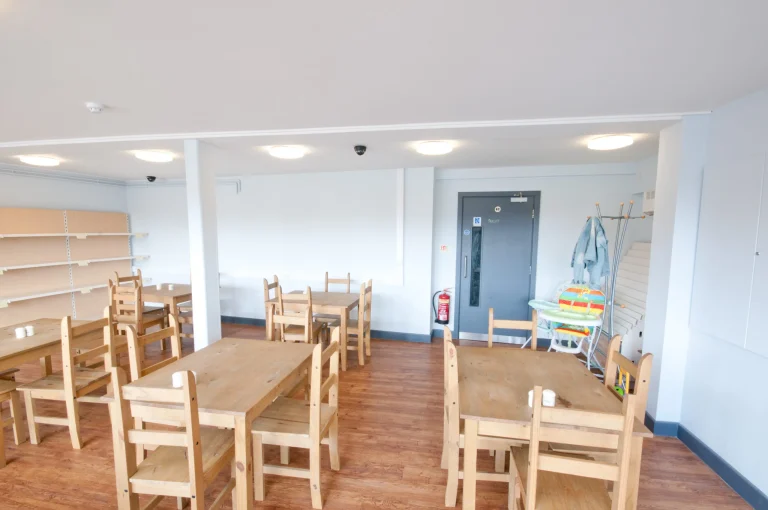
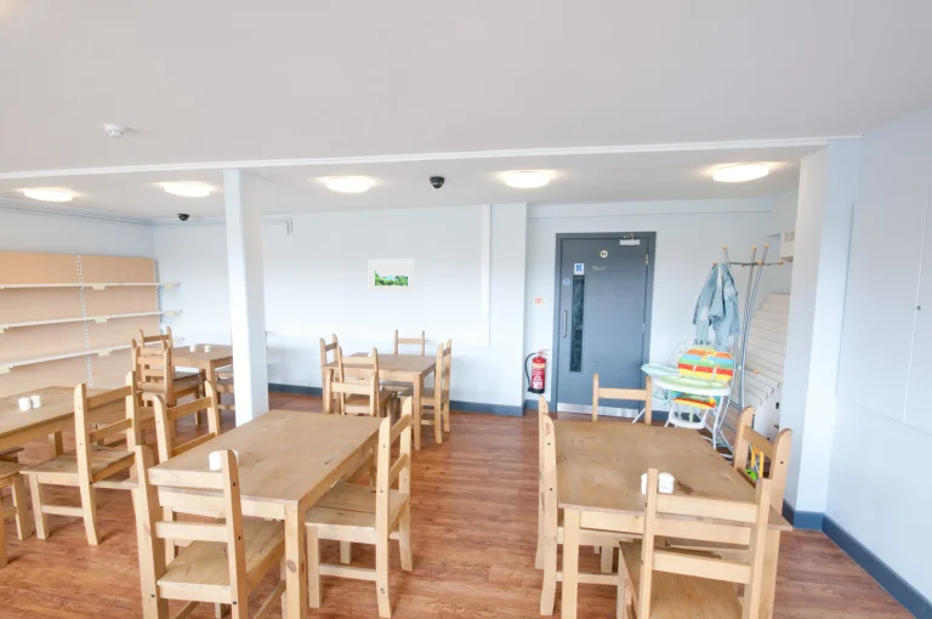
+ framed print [368,259,416,294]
